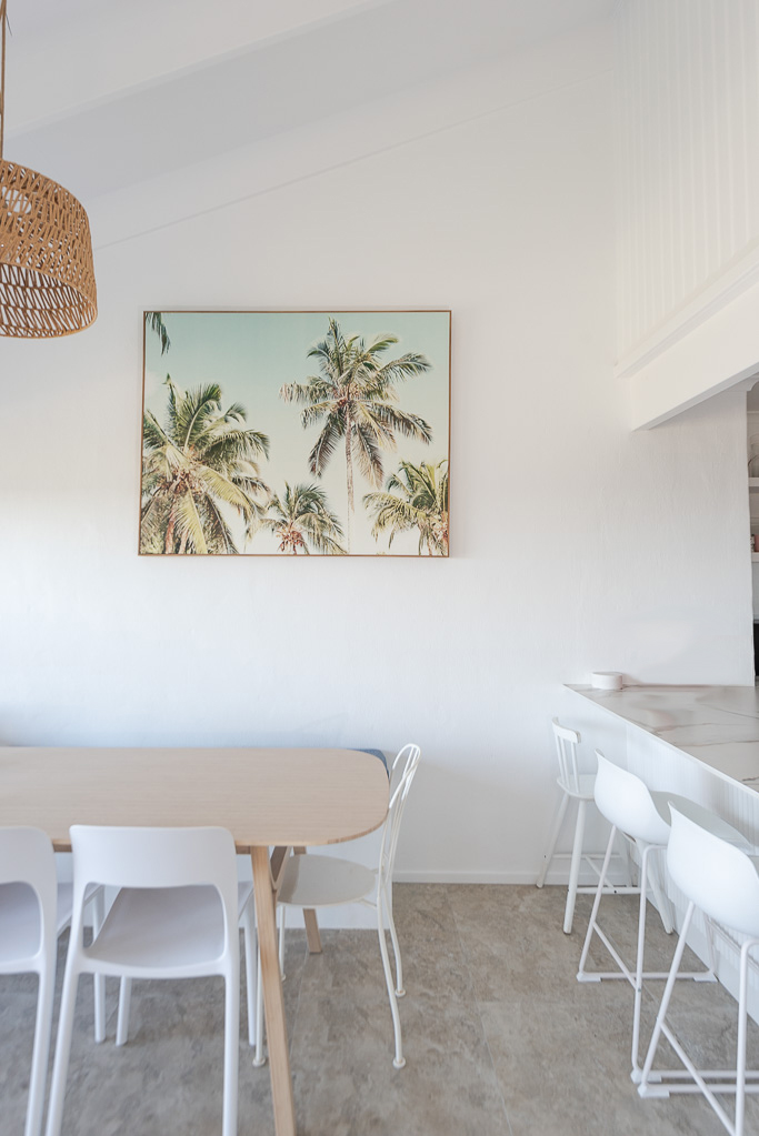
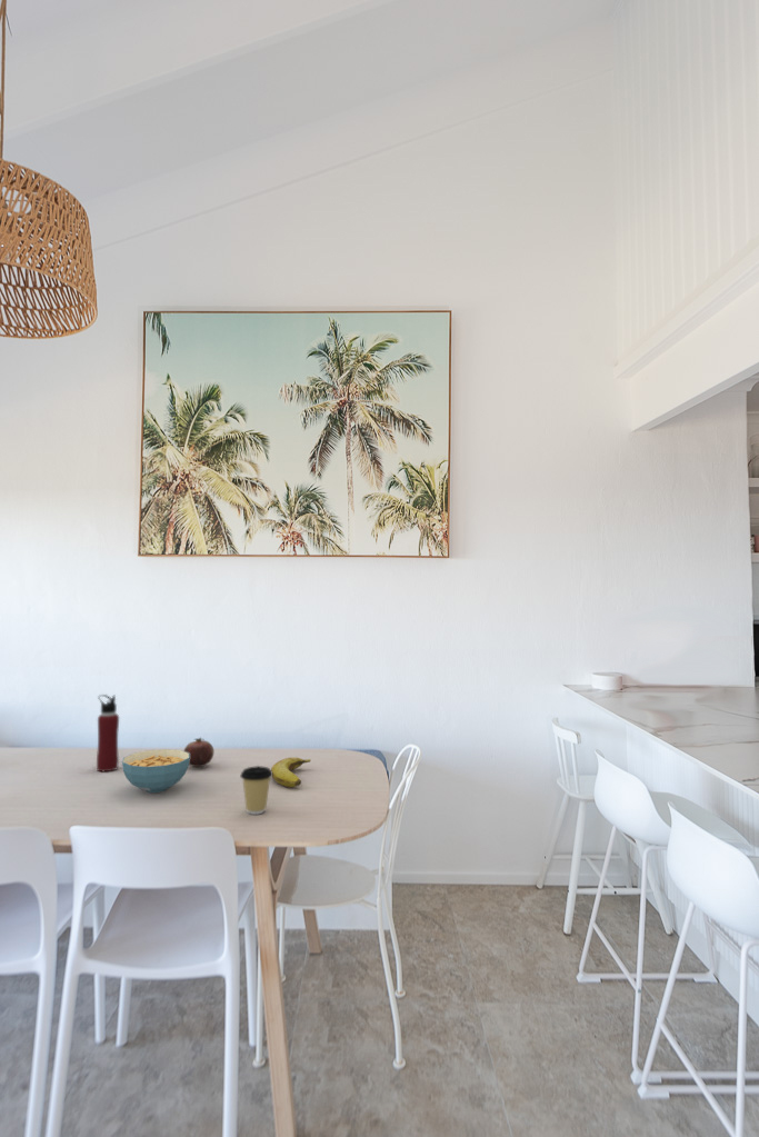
+ banana [270,756,311,788]
+ coffee cup [239,765,272,816]
+ fruit [182,737,214,768]
+ cereal bowl [121,748,190,794]
+ water bottle [96,694,120,772]
